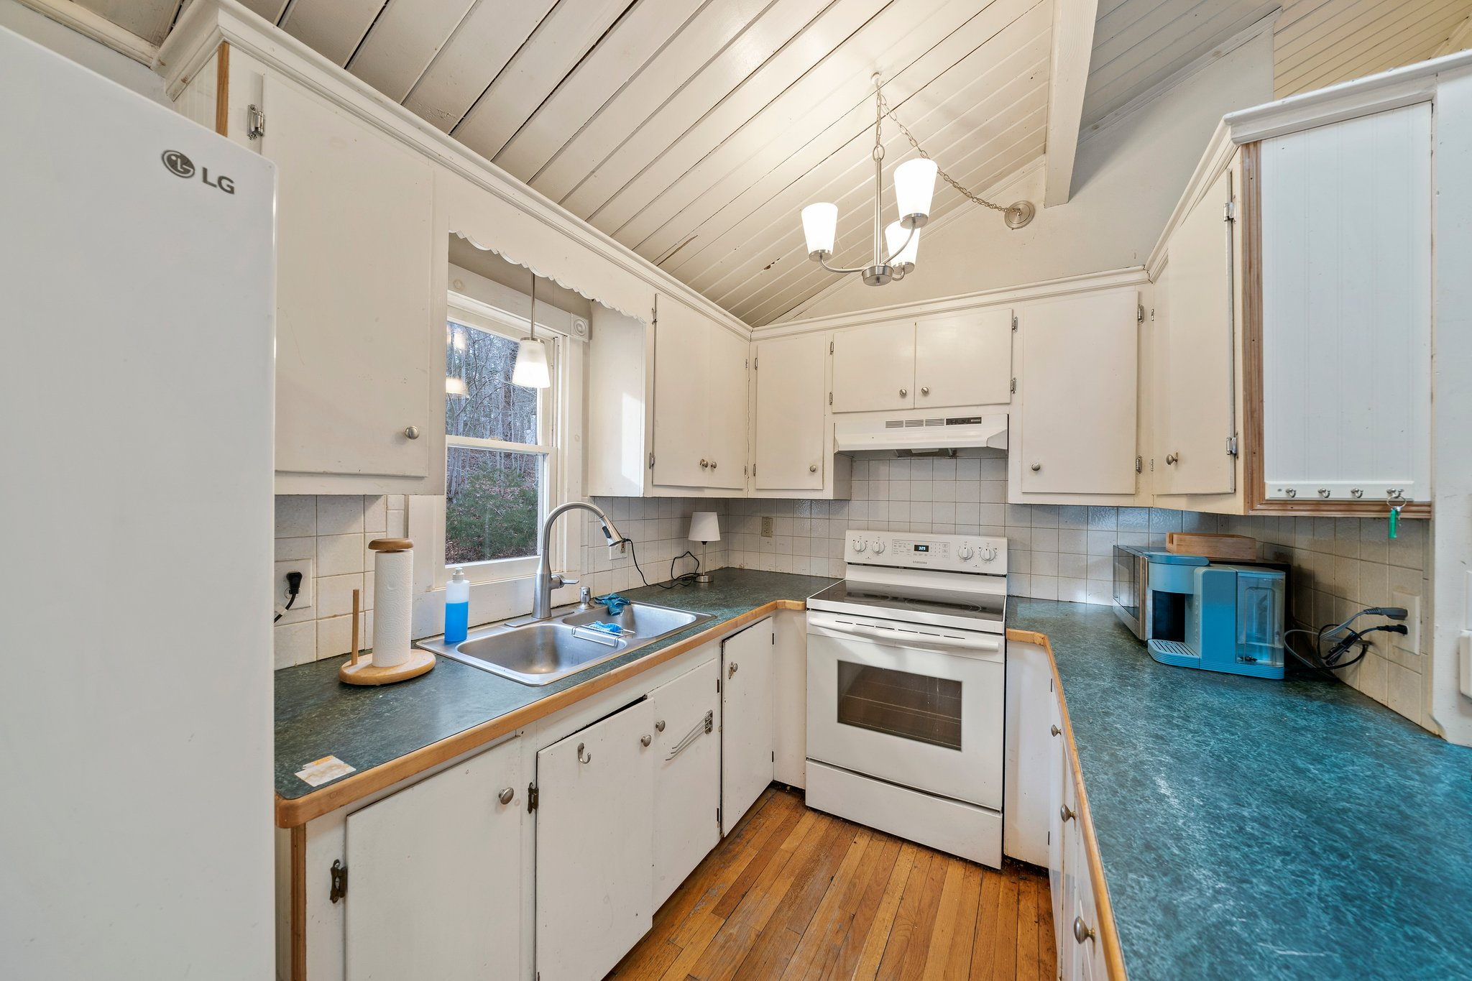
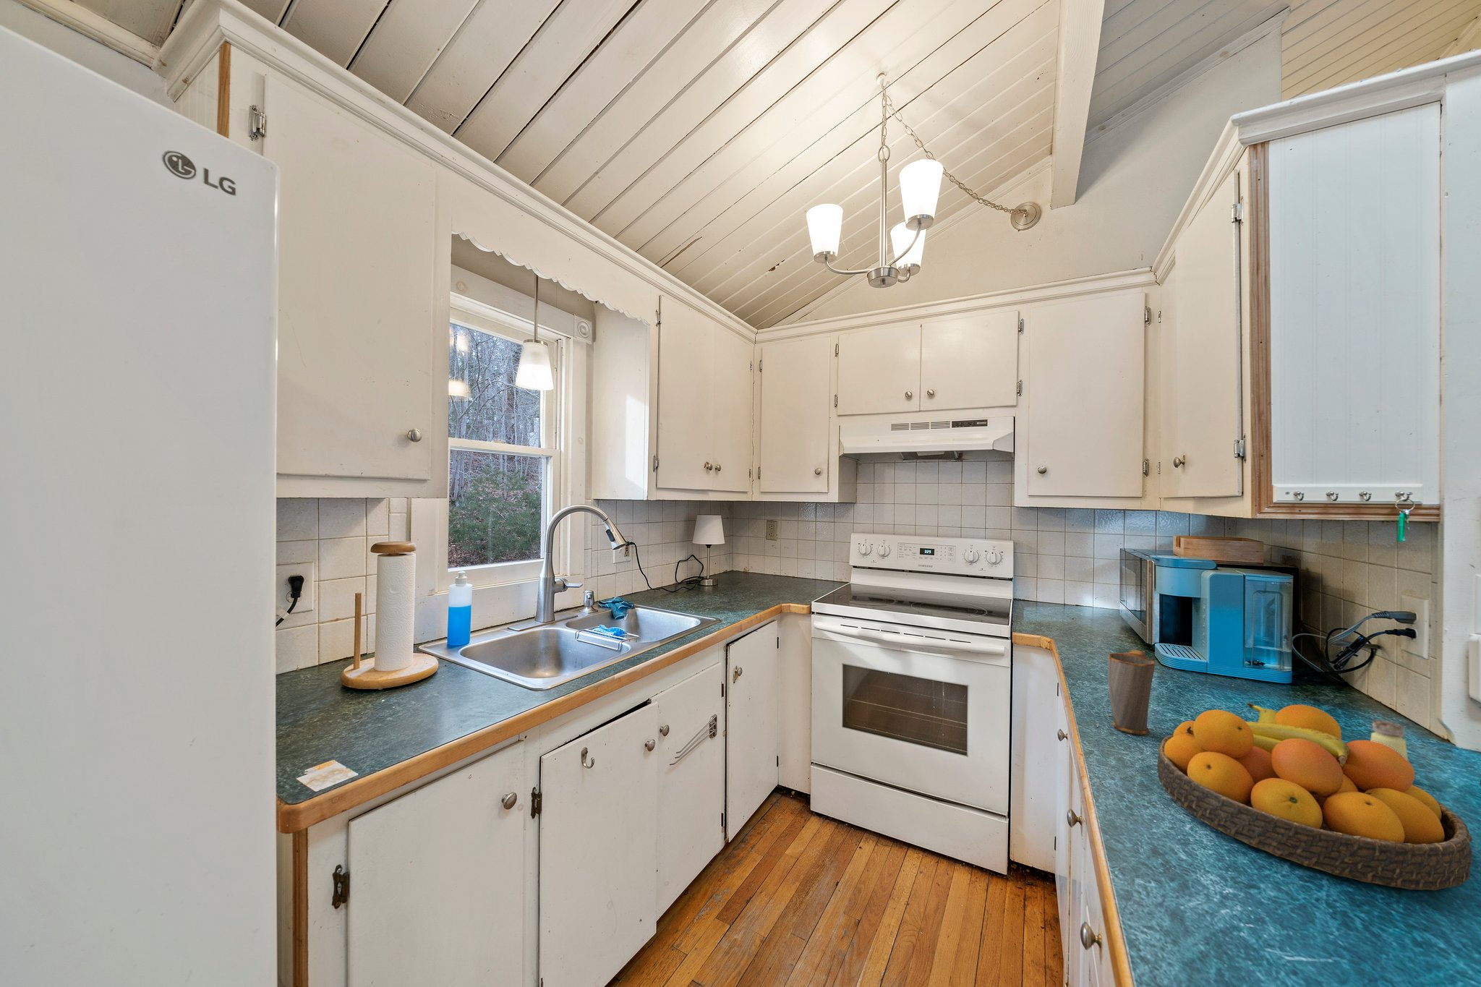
+ fruit bowl [1156,702,1473,891]
+ mug [1107,649,1155,736]
+ saltshaker [1370,719,1408,761]
